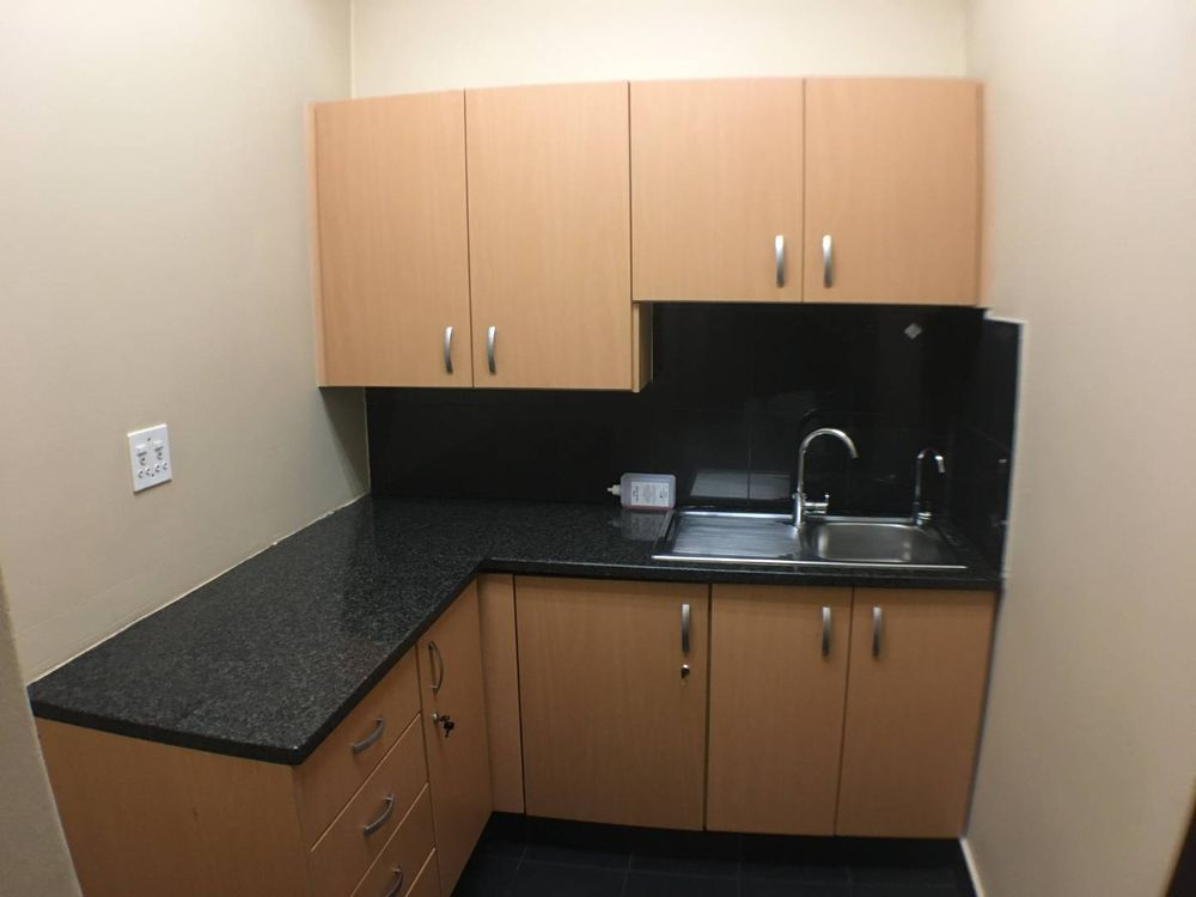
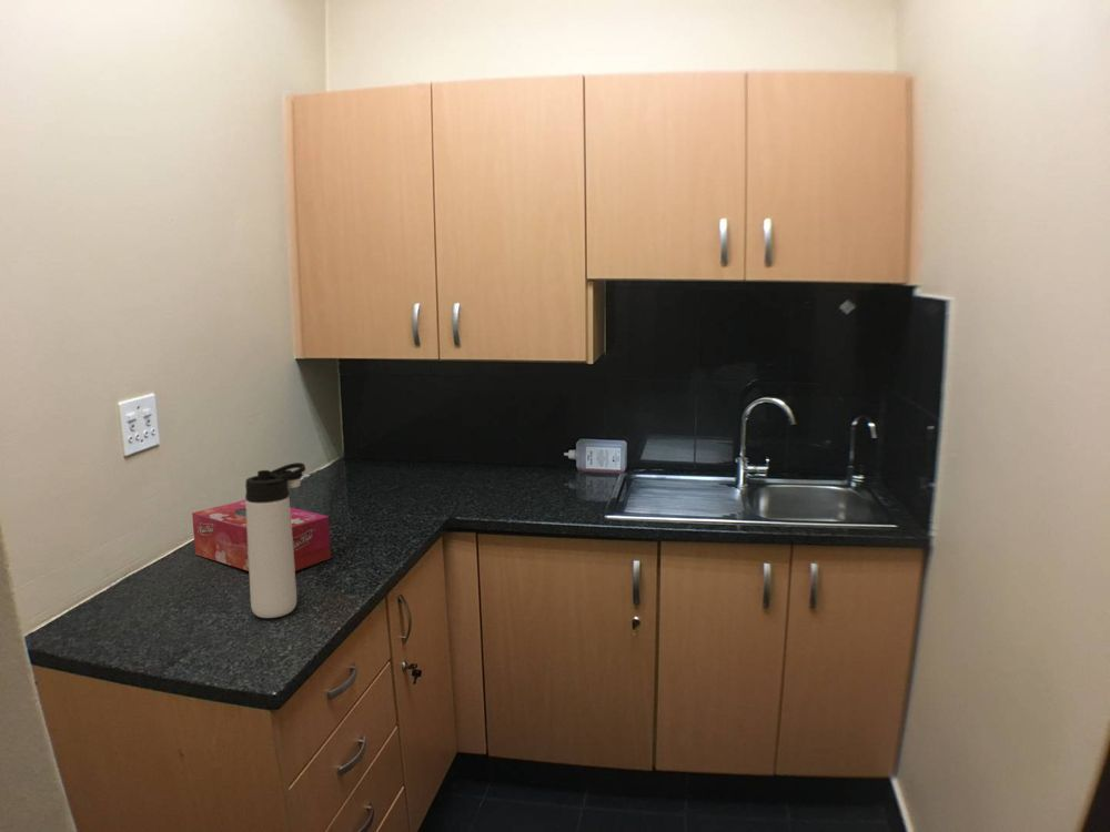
+ thermos bottle [244,461,306,619]
+ tissue box [191,499,332,572]
